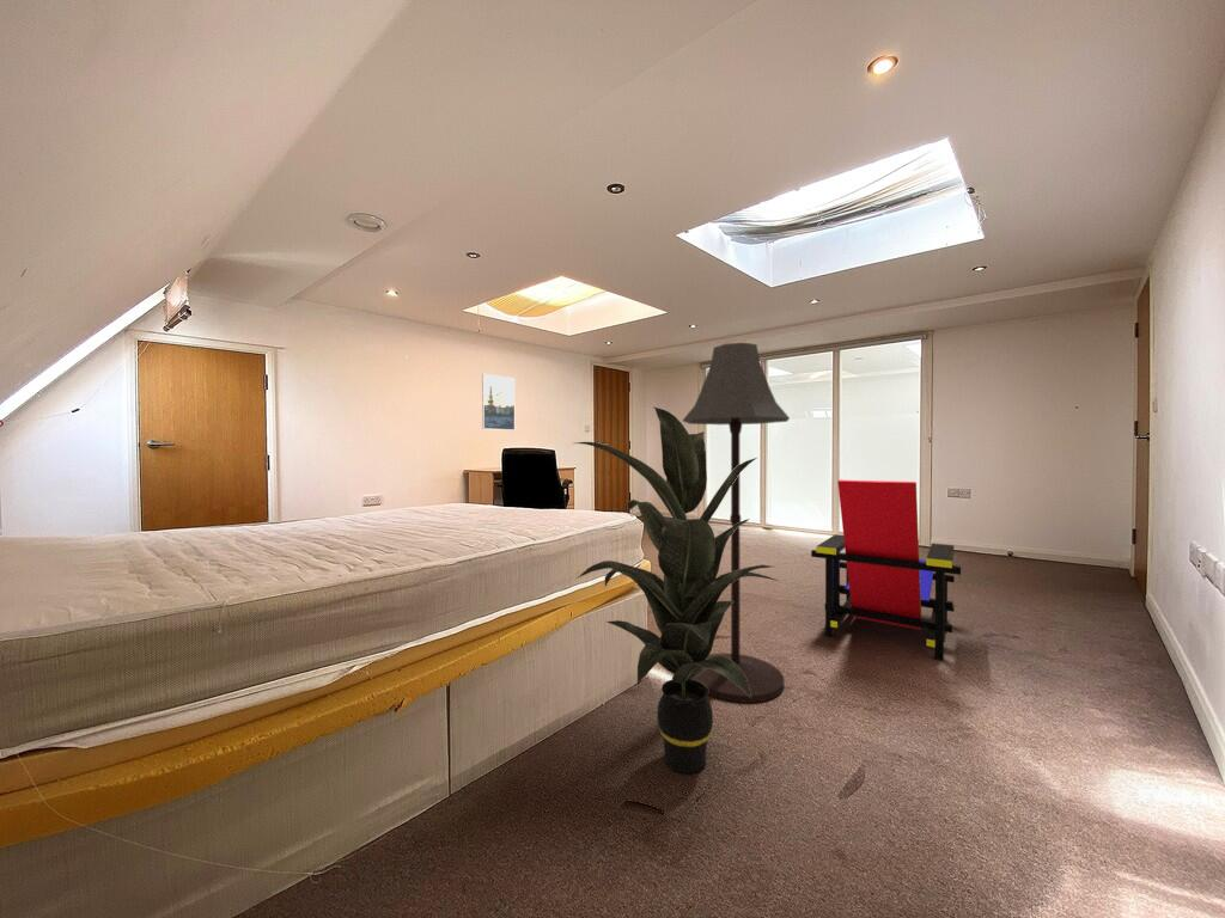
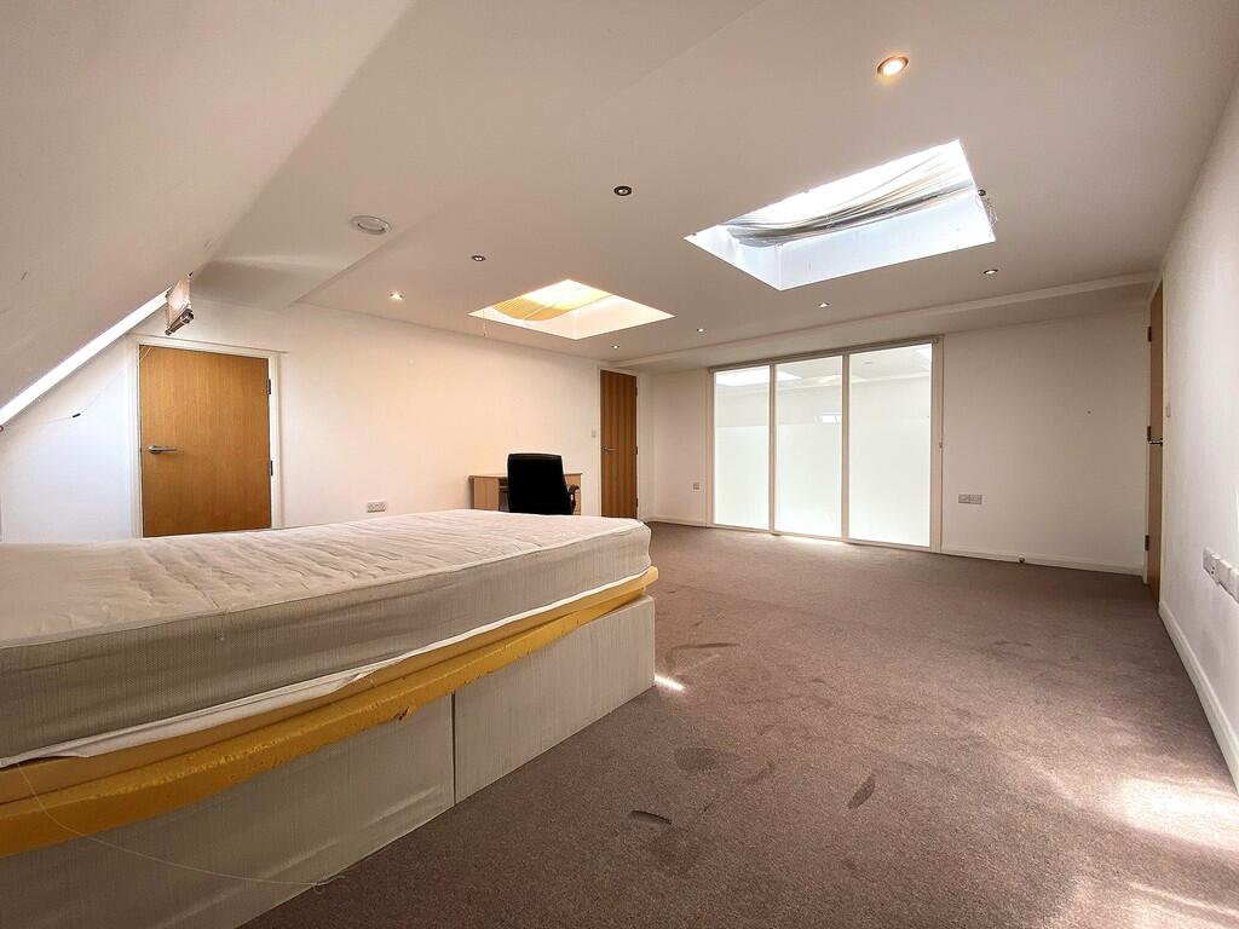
- lounge chair [810,478,962,662]
- floor lamp [682,342,791,704]
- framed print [481,373,516,432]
- indoor plant [574,406,780,775]
